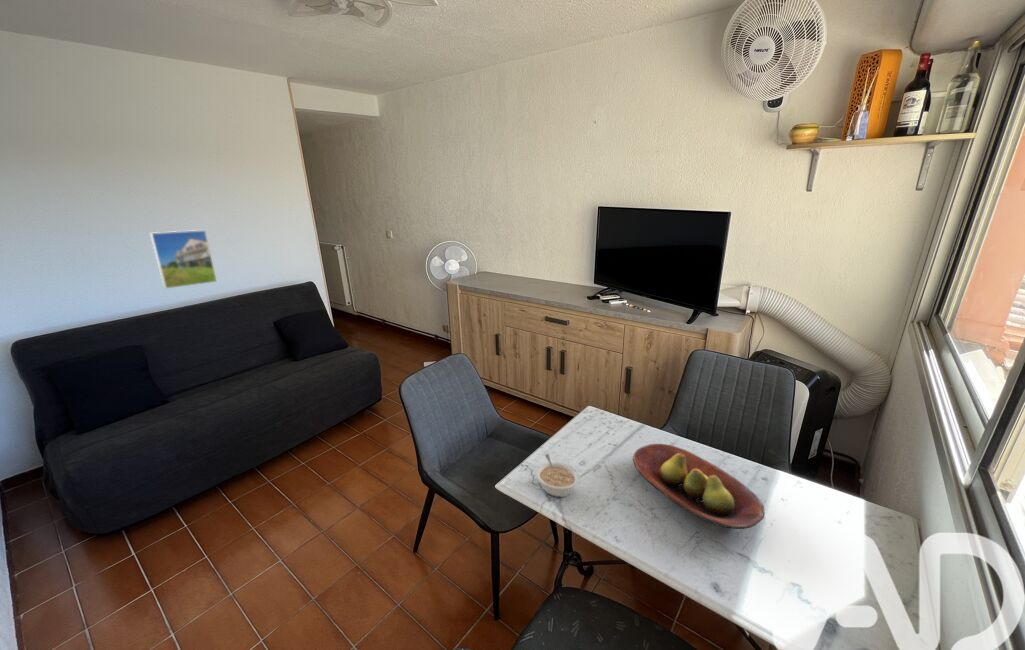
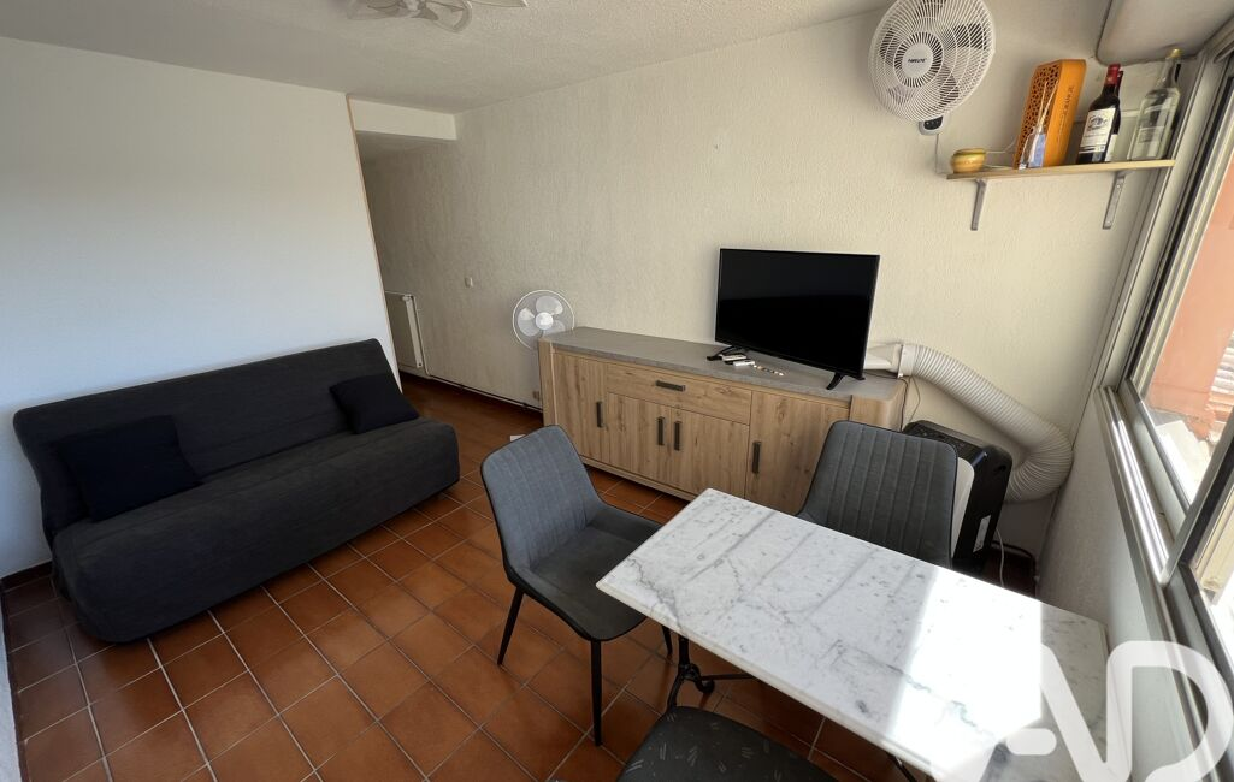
- fruit bowl [632,443,765,530]
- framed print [149,229,218,290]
- legume [535,453,580,498]
